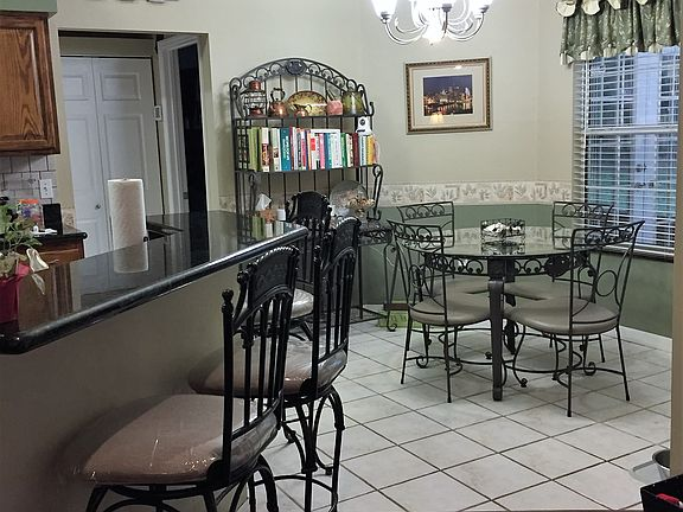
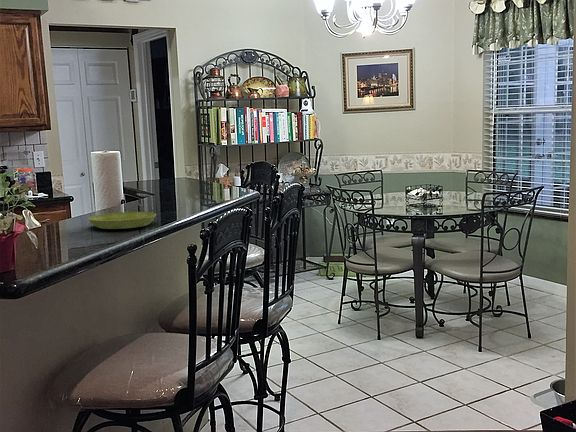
+ saucer [87,211,157,230]
